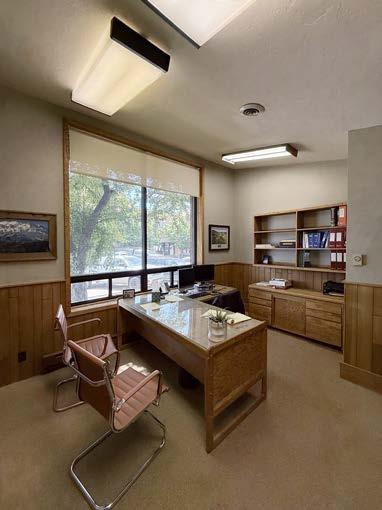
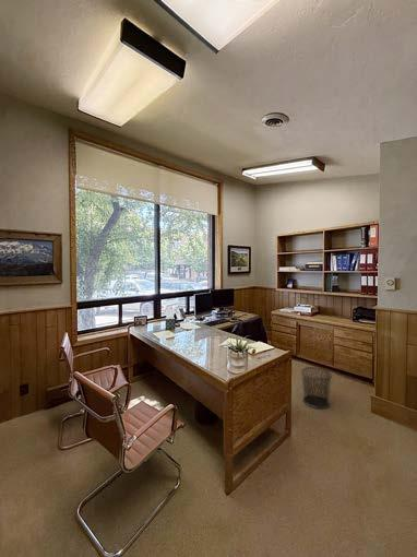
+ waste bin [300,366,333,410]
